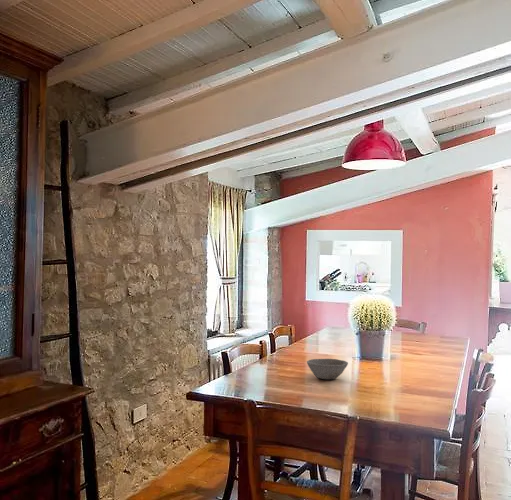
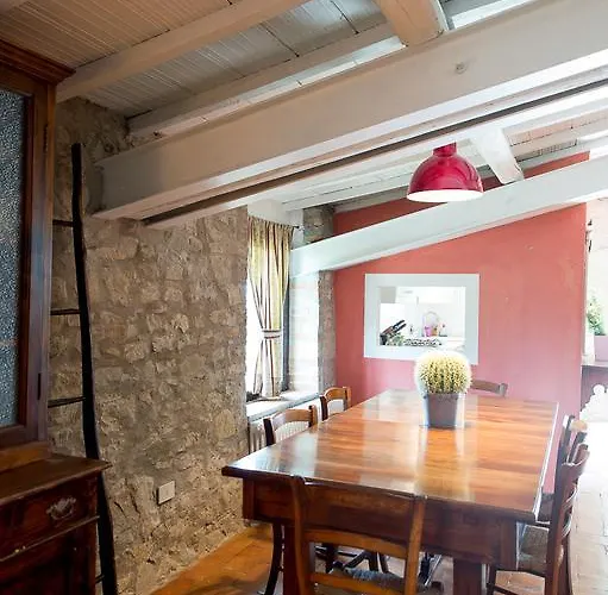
- bowl [306,358,349,380]
